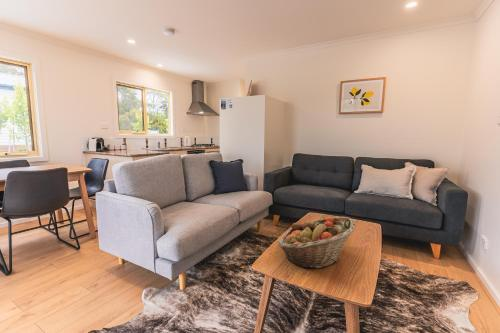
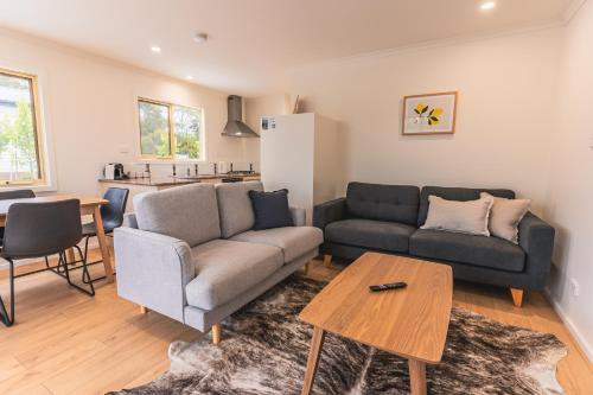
- fruit basket [277,216,357,269]
